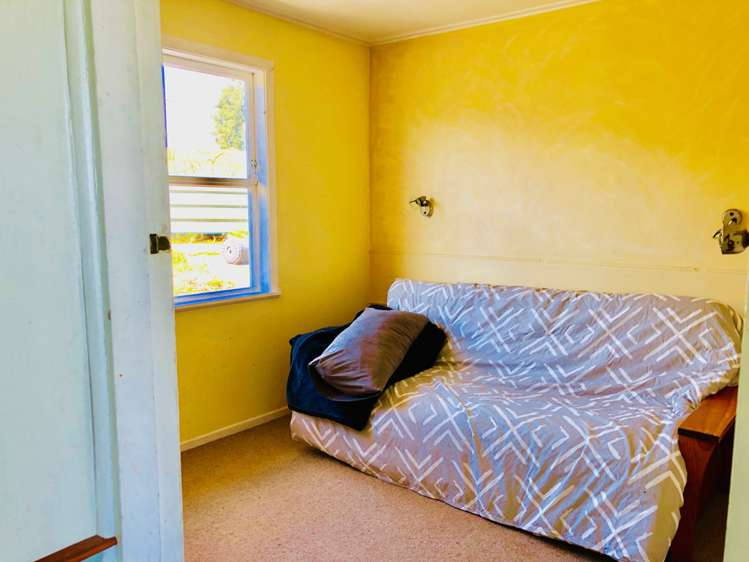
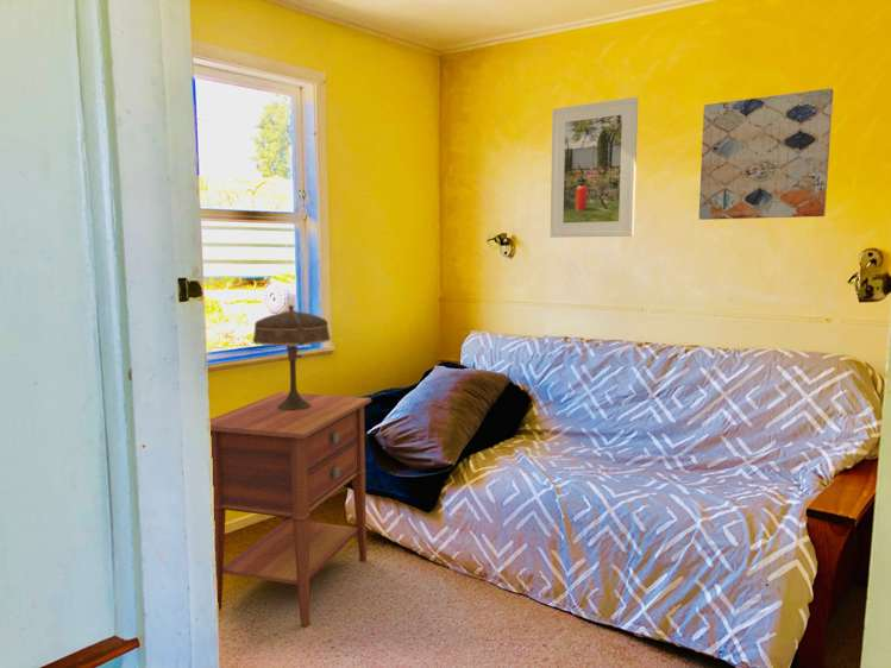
+ wall art [698,88,834,221]
+ table lamp [252,304,332,411]
+ nightstand [209,391,372,628]
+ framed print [550,96,640,239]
